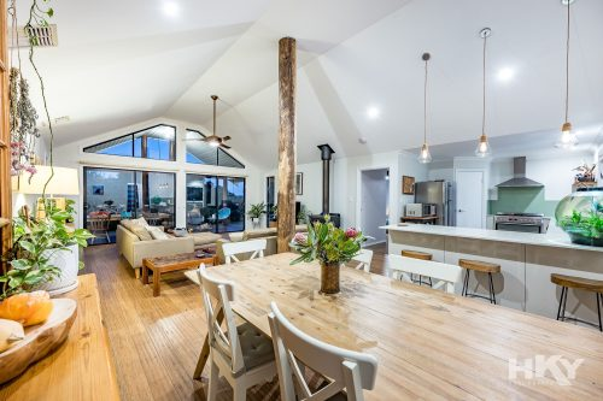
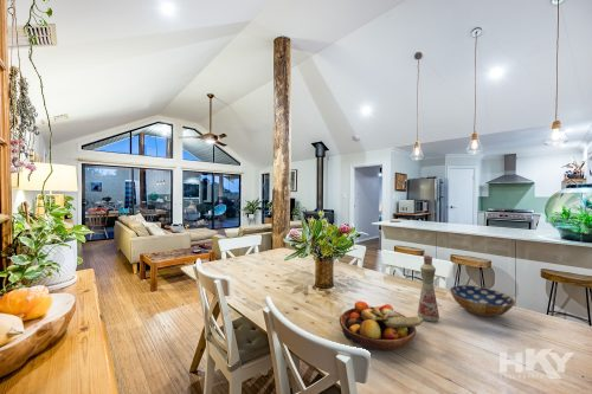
+ fruit bowl [337,301,425,351]
+ bowl [449,284,516,318]
+ bottle [417,254,440,323]
